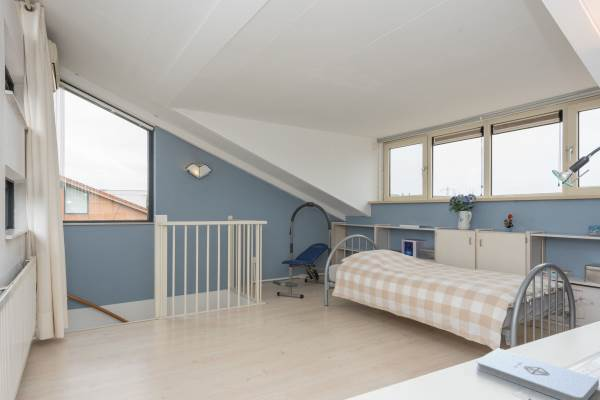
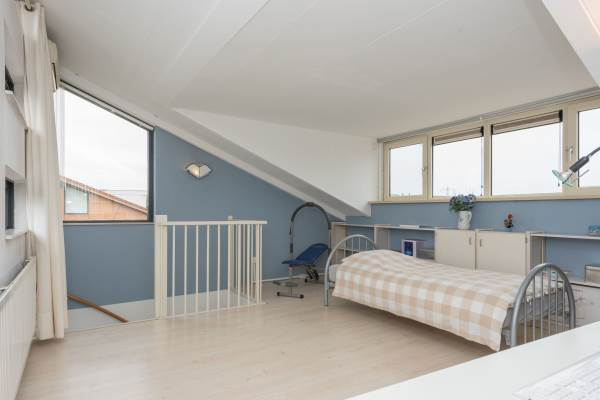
- notepad [476,347,600,400]
